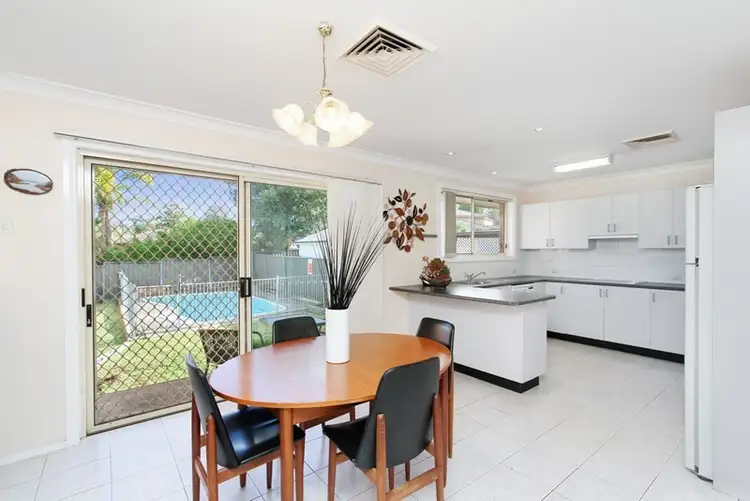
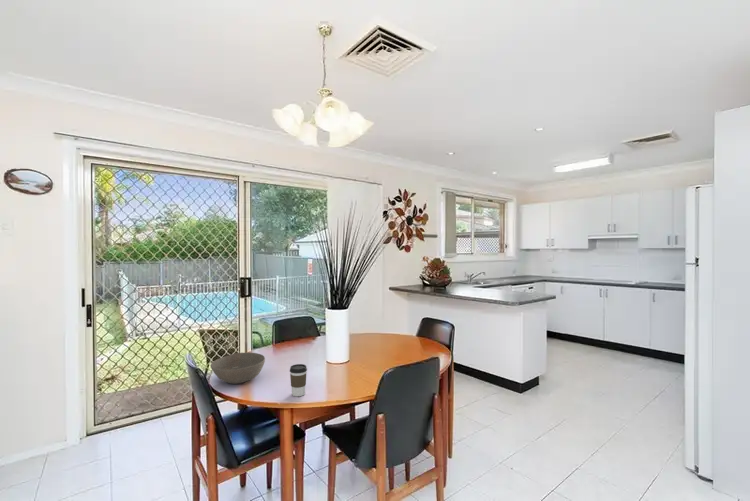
+ coffee cup [289,363,308,397]
+ bowl [209,352,266,385]
